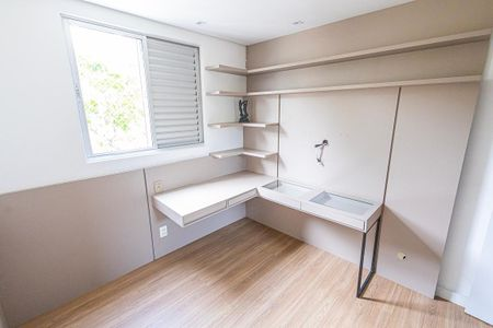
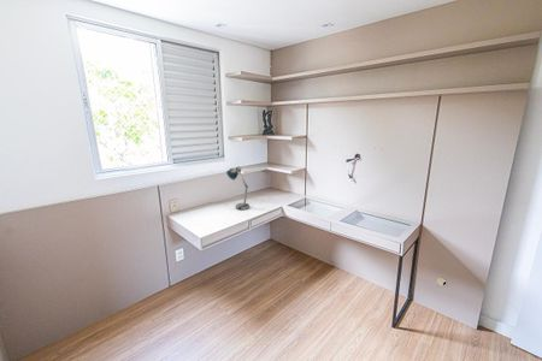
+ desk lamp [225,165,251,211]
